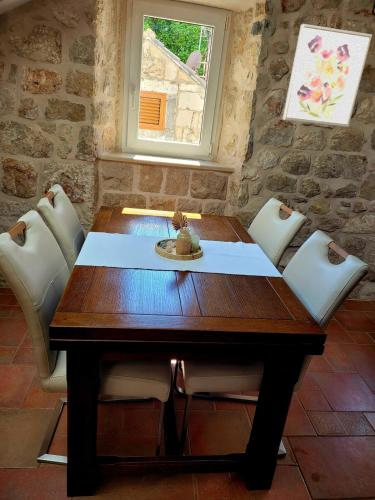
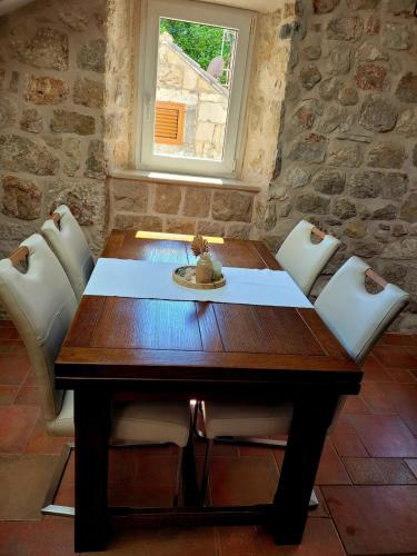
- wall art [282,23,373,128]
